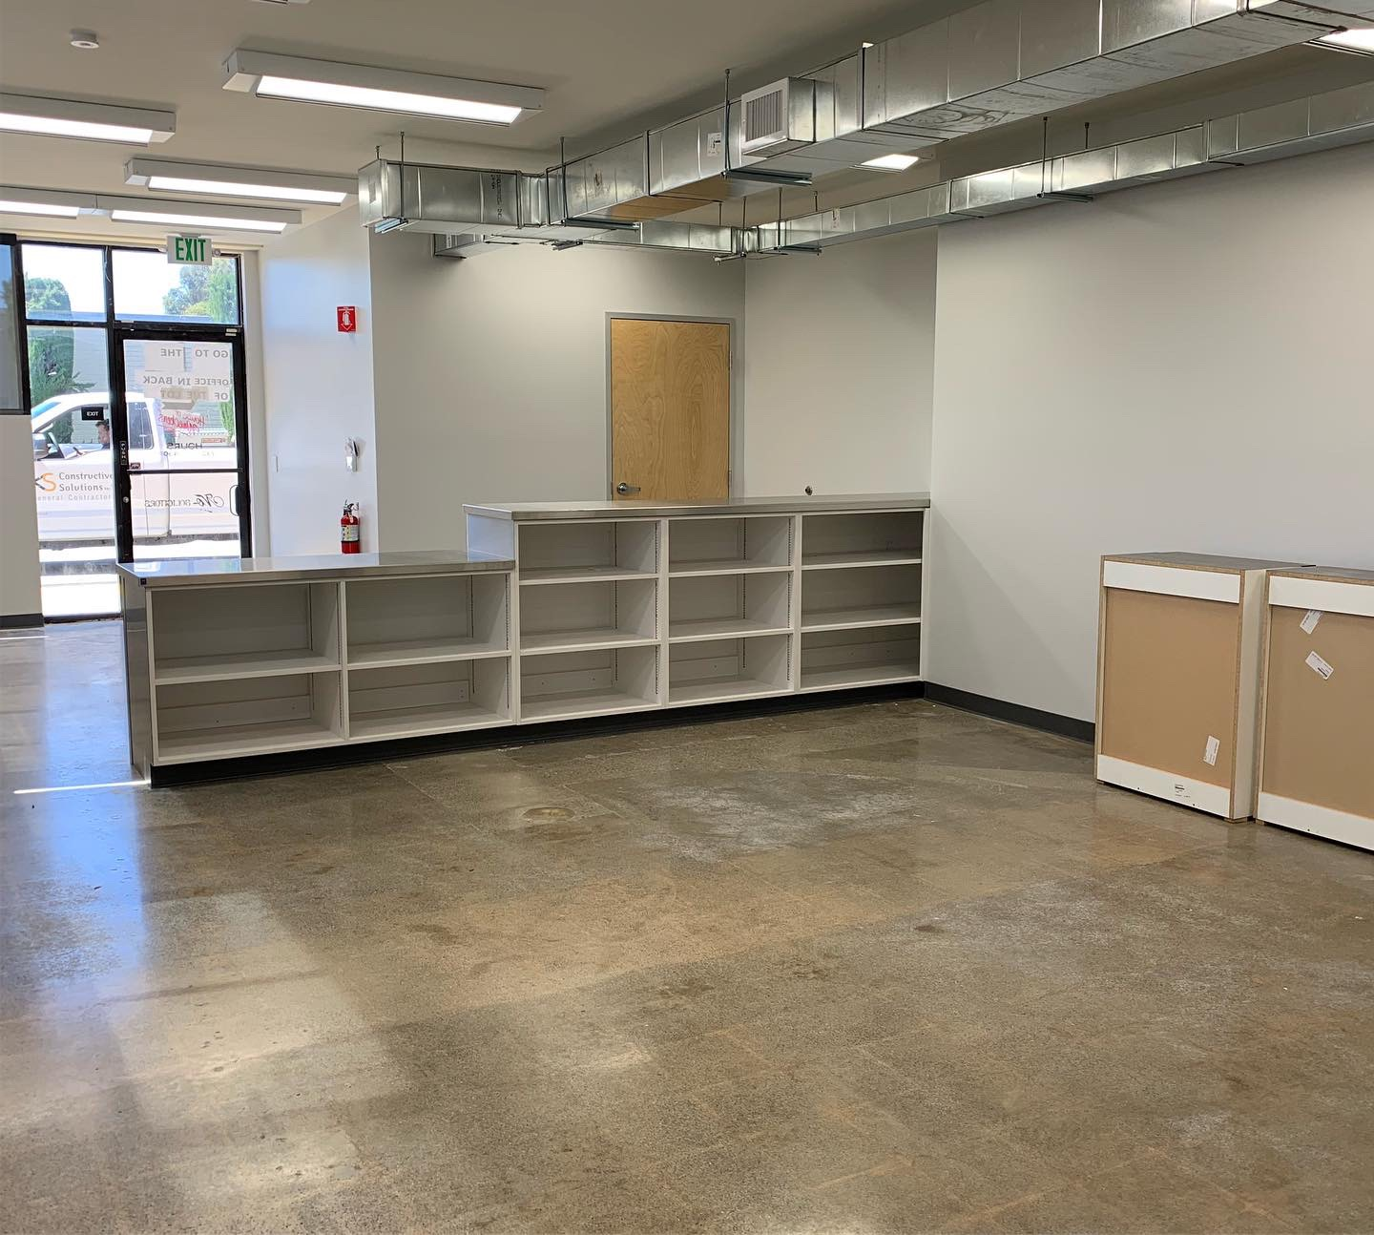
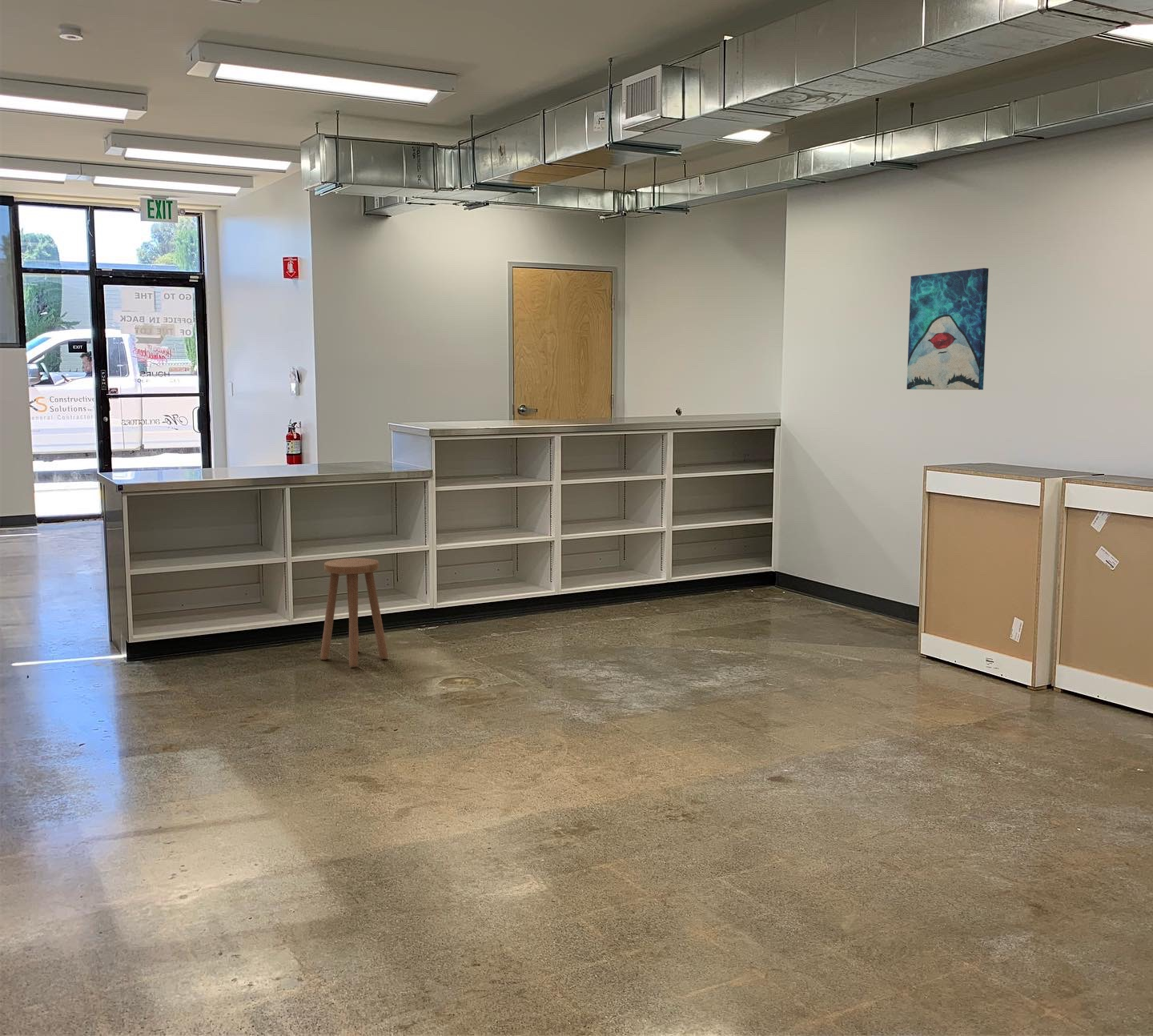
+ stool [319,557,389,668]
+ wall art [906,267,990,391]
